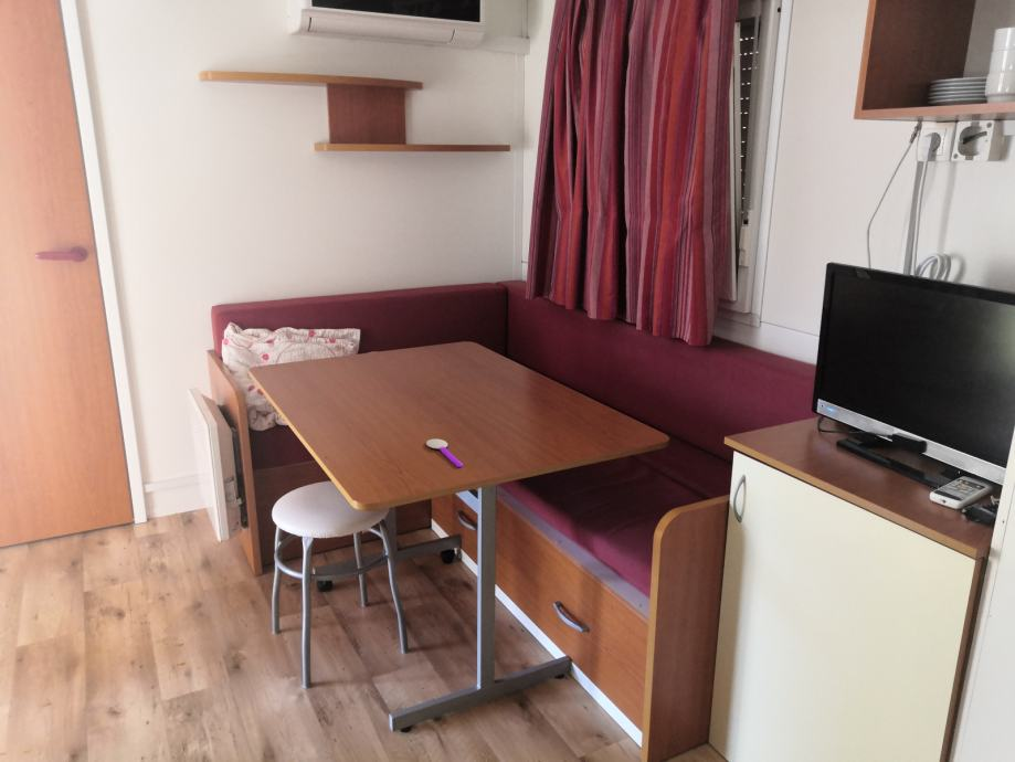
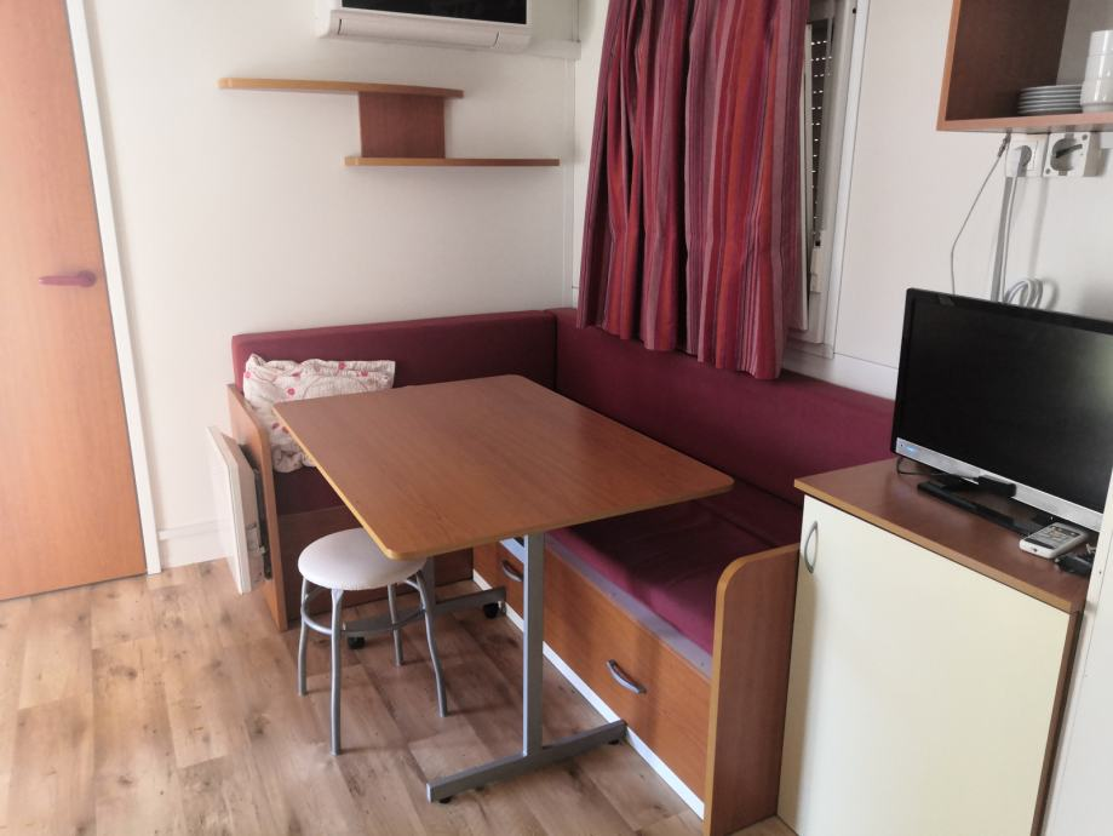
- spoon [425,438,464,468]
